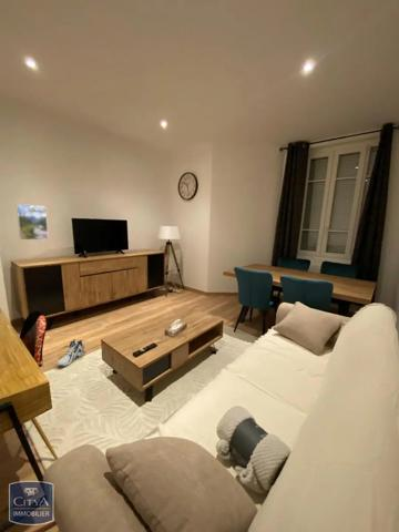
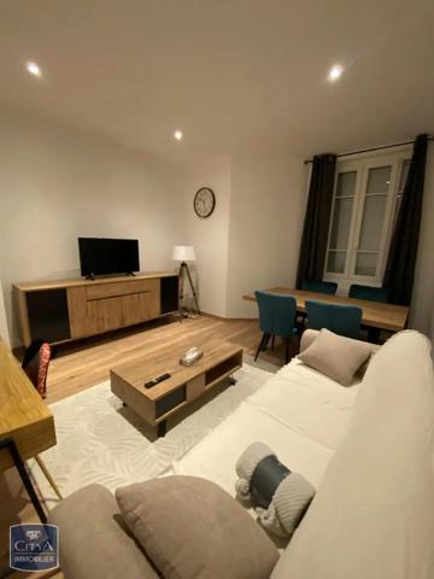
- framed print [16,203,50,242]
- sneaker [55,338,85,367]
